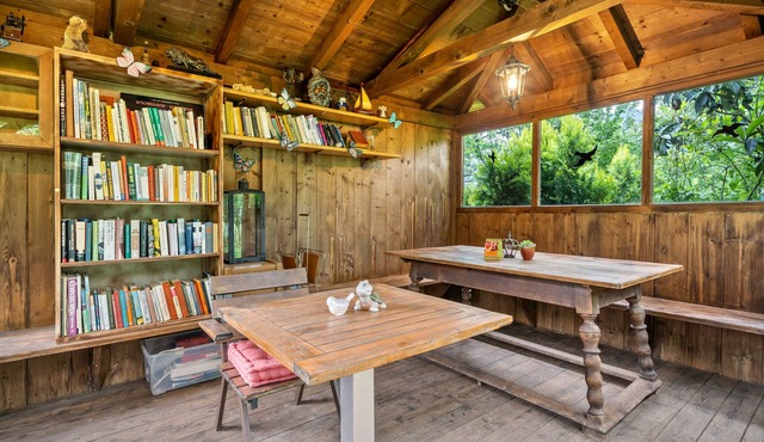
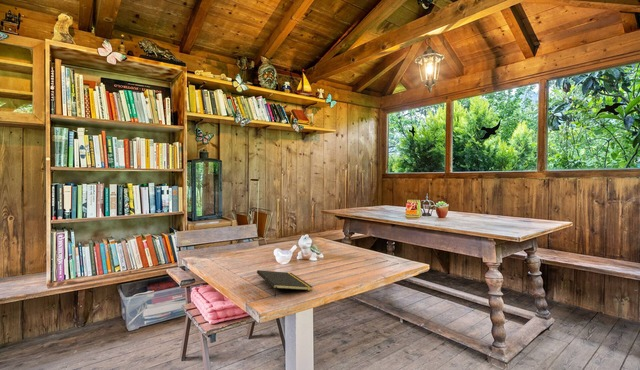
+ notepad [256,269,313,298]
